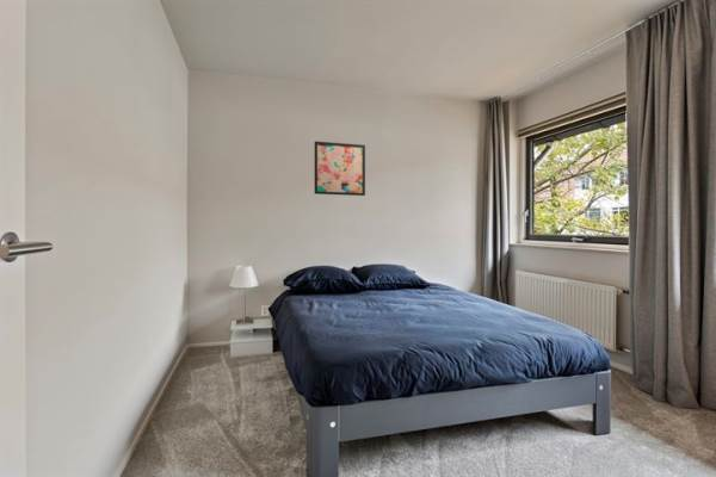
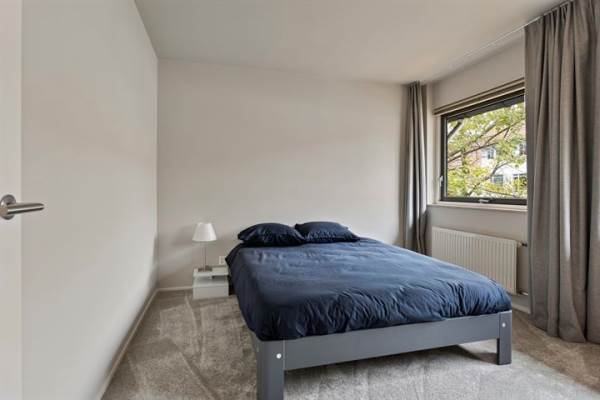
- wall art [314,141,366,197]
